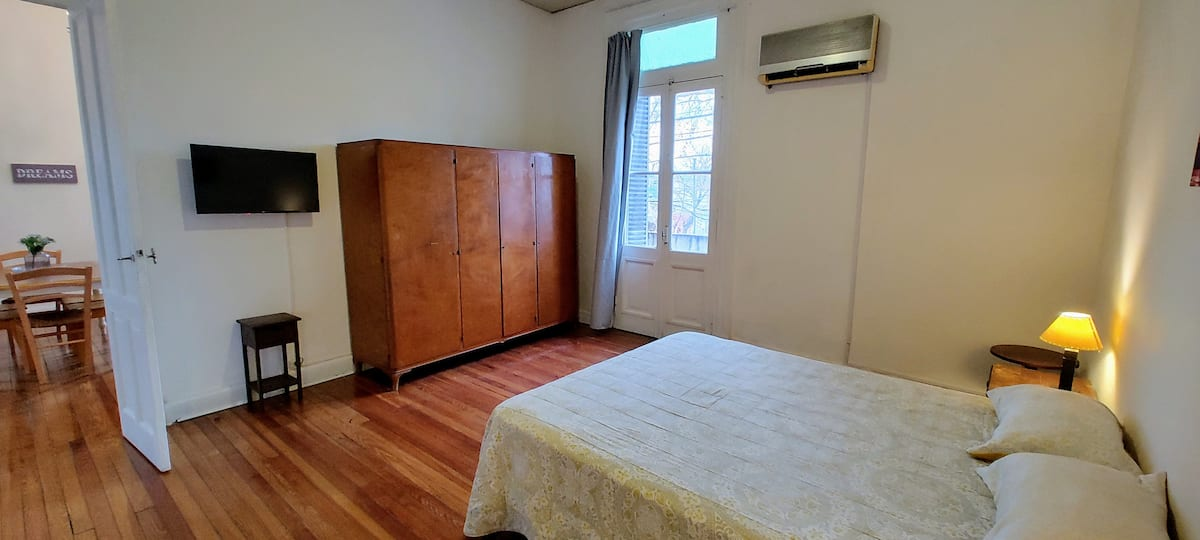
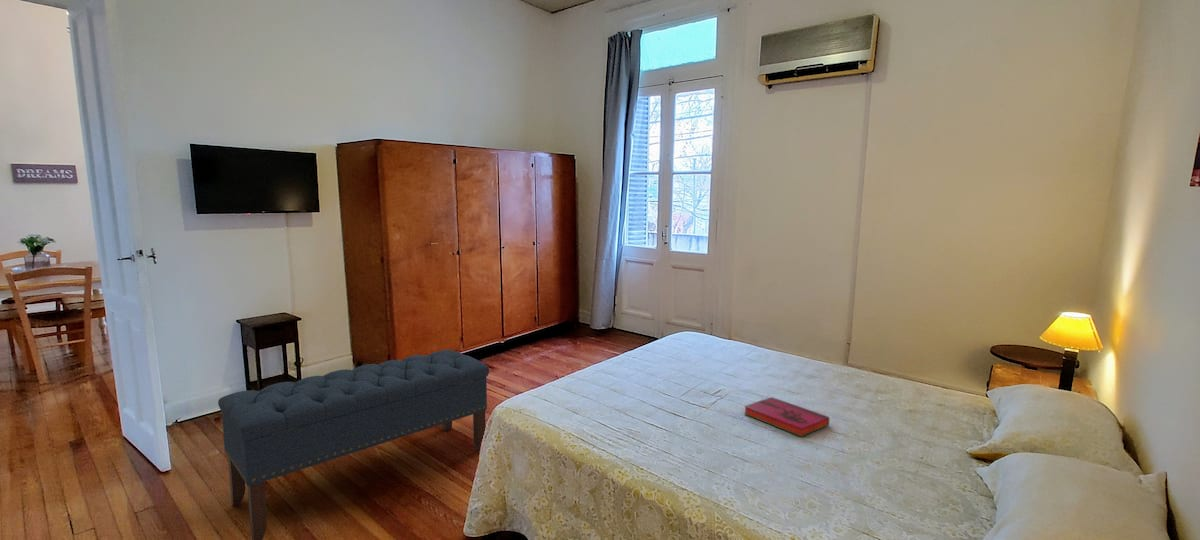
+ bench [217,349,490,540]
+ hardback book [743,396,830,438]
